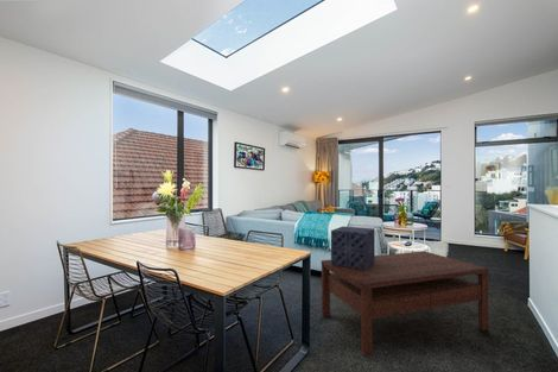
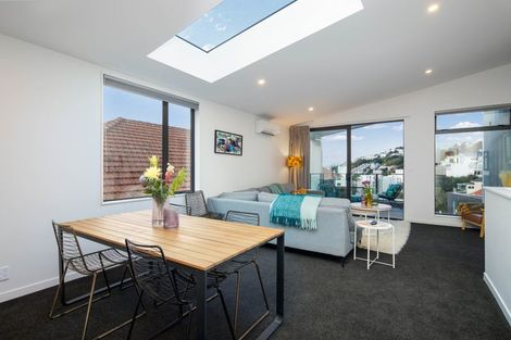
- decorative box [330,226,376,270]
- coffee table [321,250,489,358]
